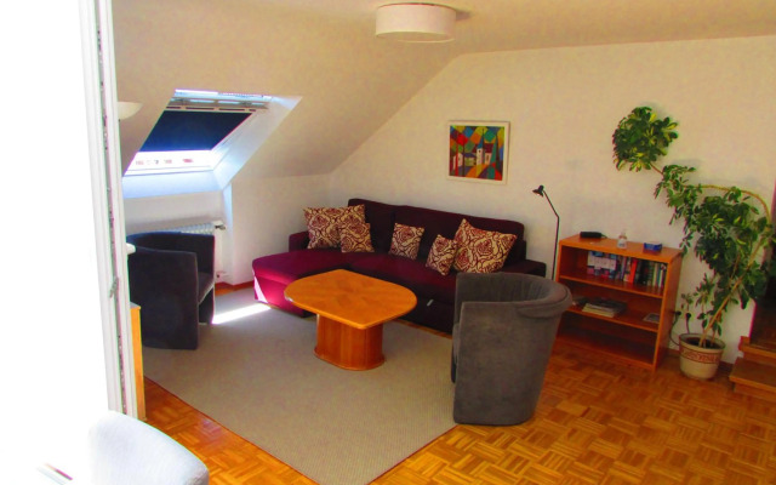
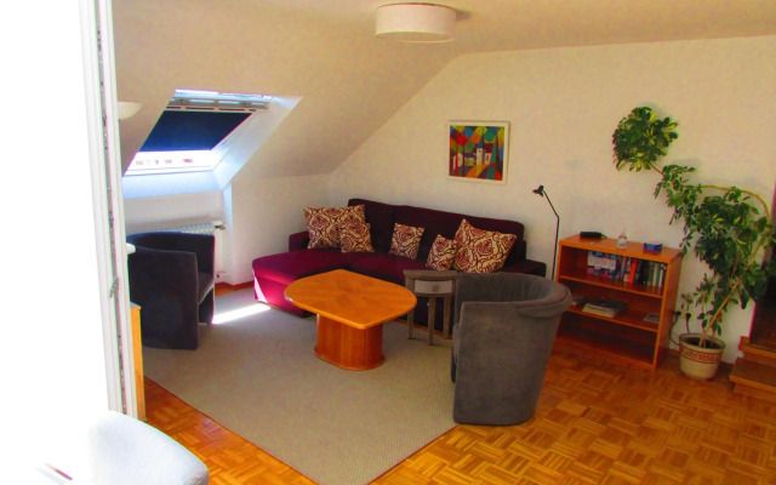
+ side table [403,269,458,346]
